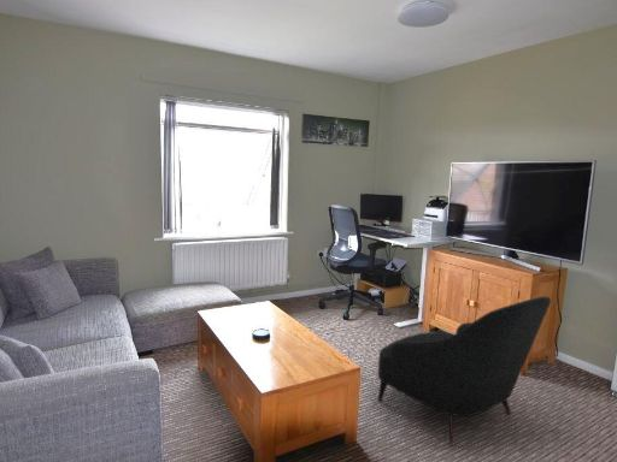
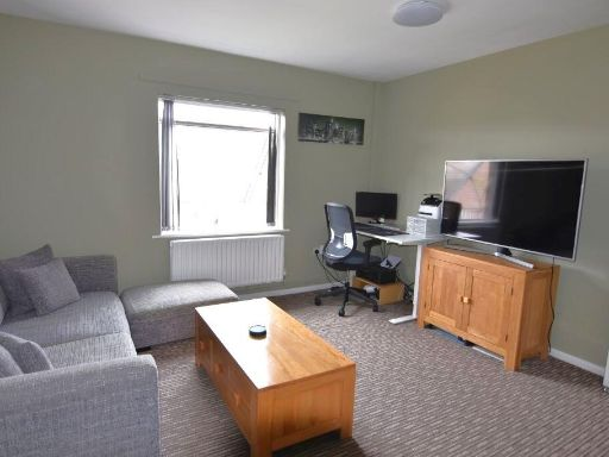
- armchair [377,295,552,446]
